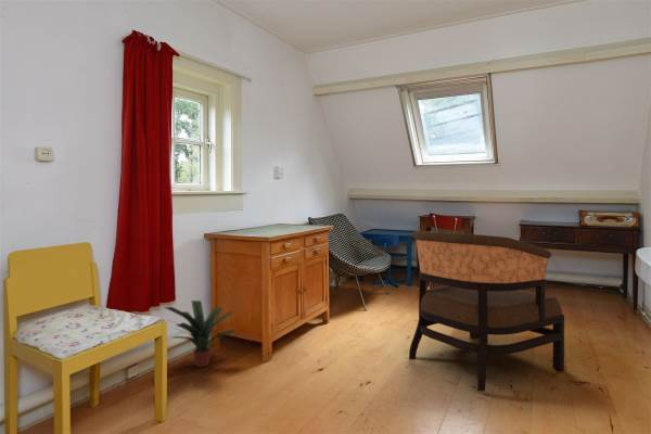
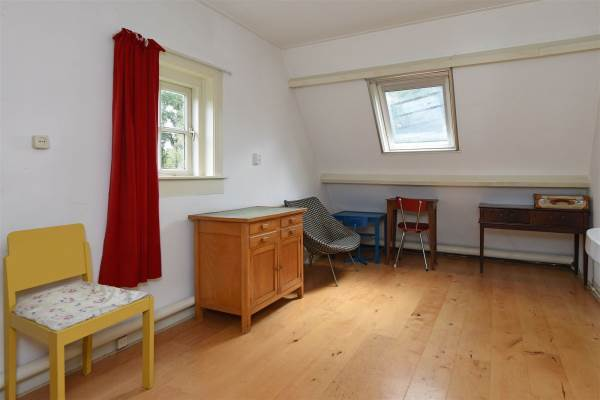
- armchair [408,230,565,393]
- potted plant [163,299,237,368]
